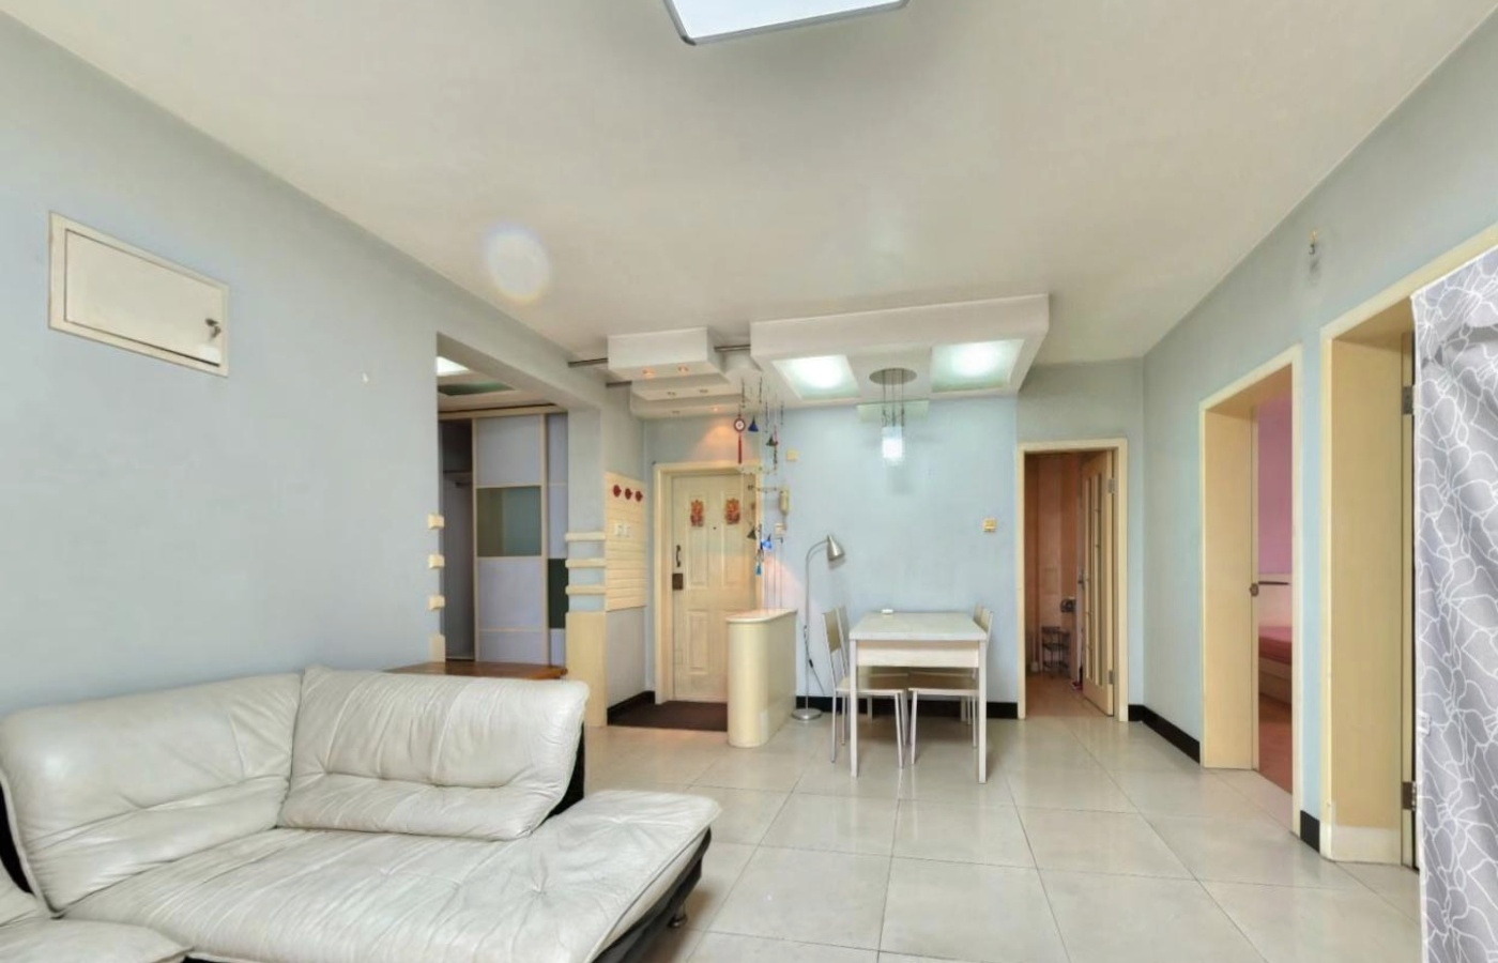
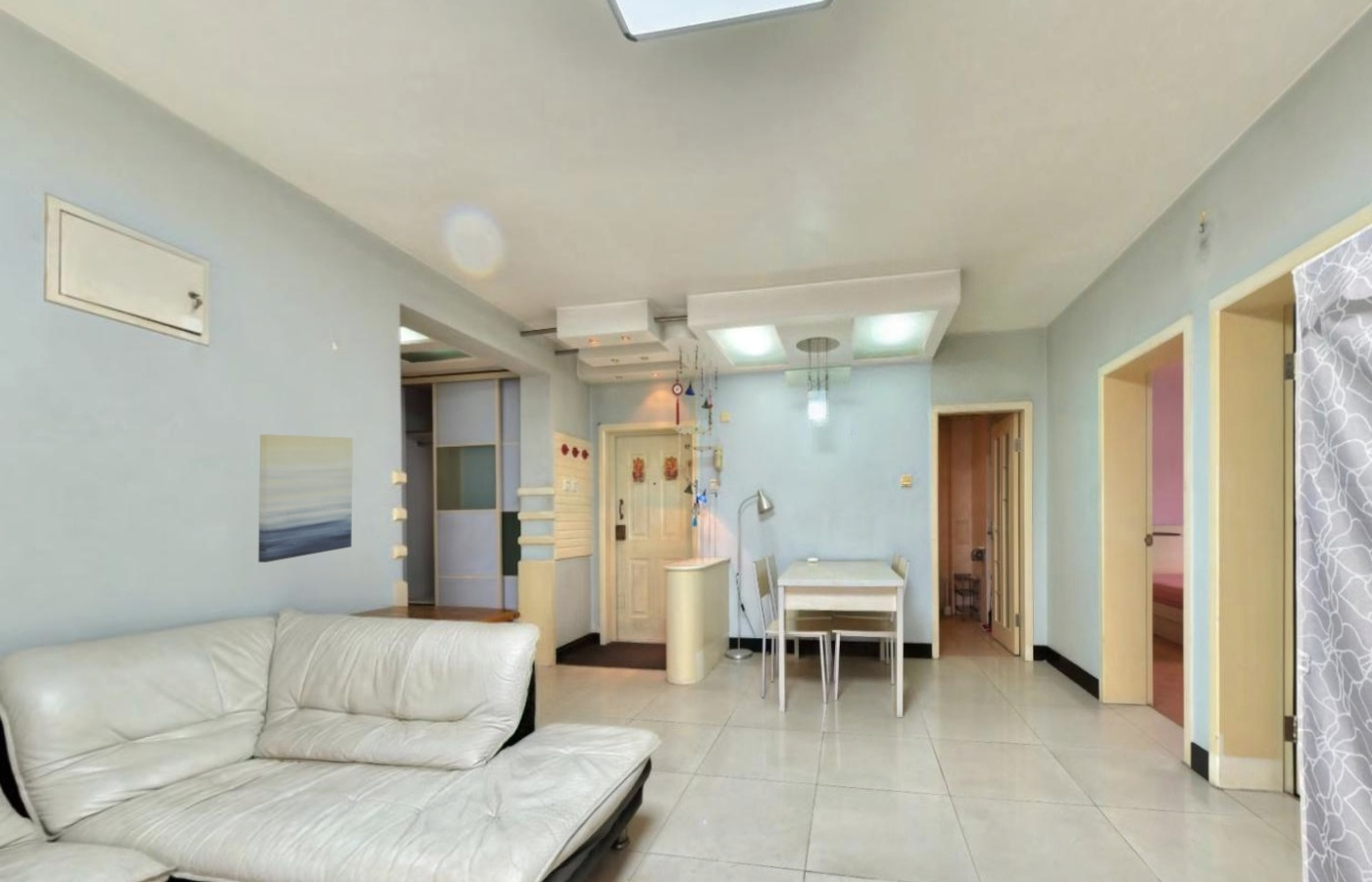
+ wall art [258,433,354,564]
